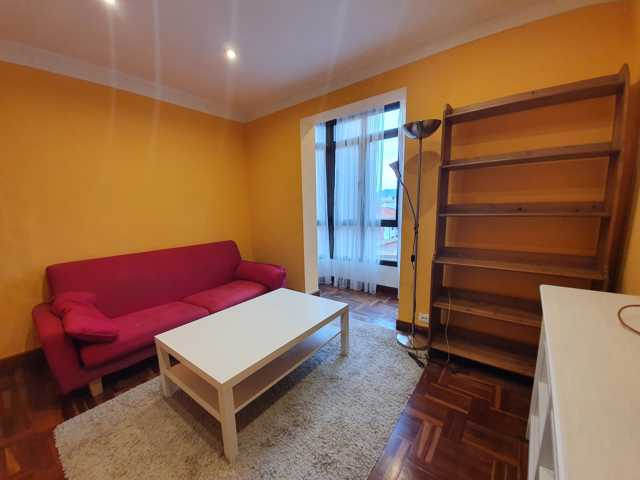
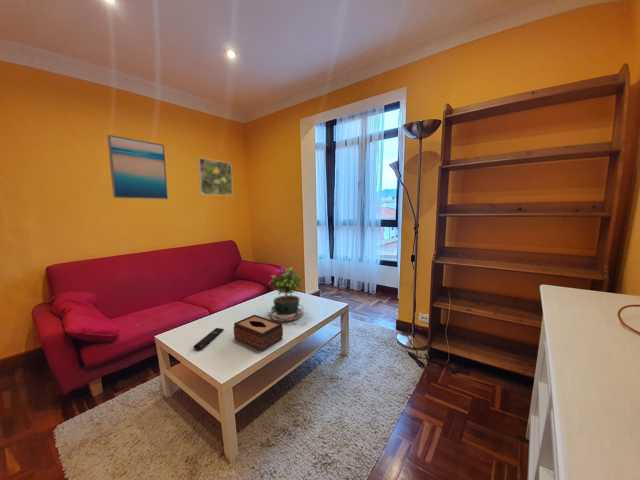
+ tissue box [233,314,284,352]
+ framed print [197,157,234,197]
+ remote control [193,327,225,351]
+ potted plant [267,266,308,326]
+ wall art [106,134,169,200]
